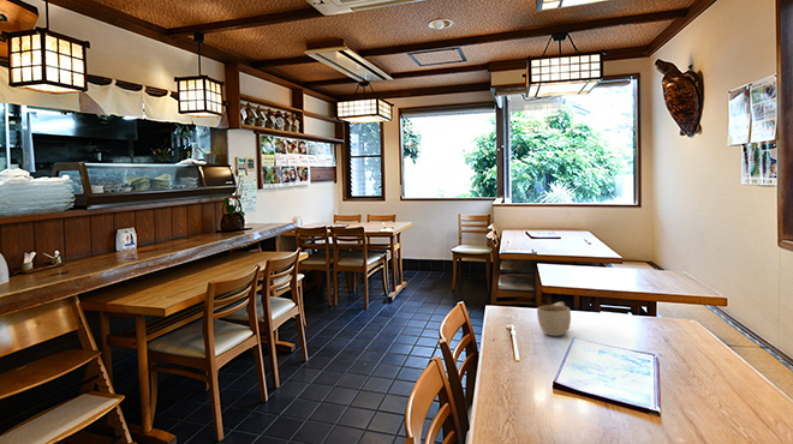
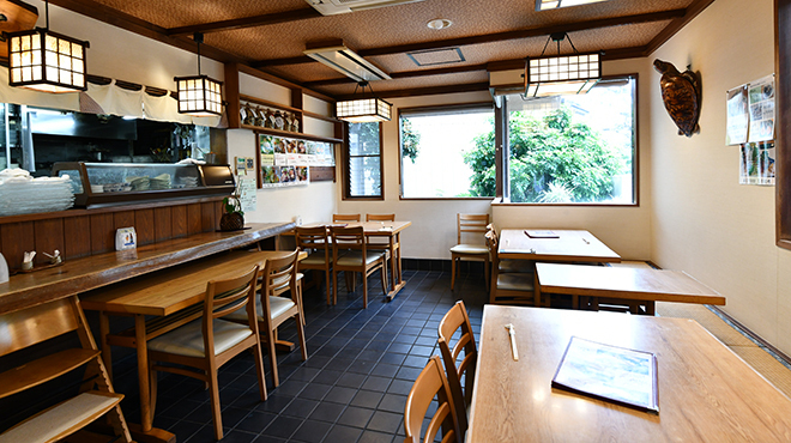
- cup [536,301,572,337]
